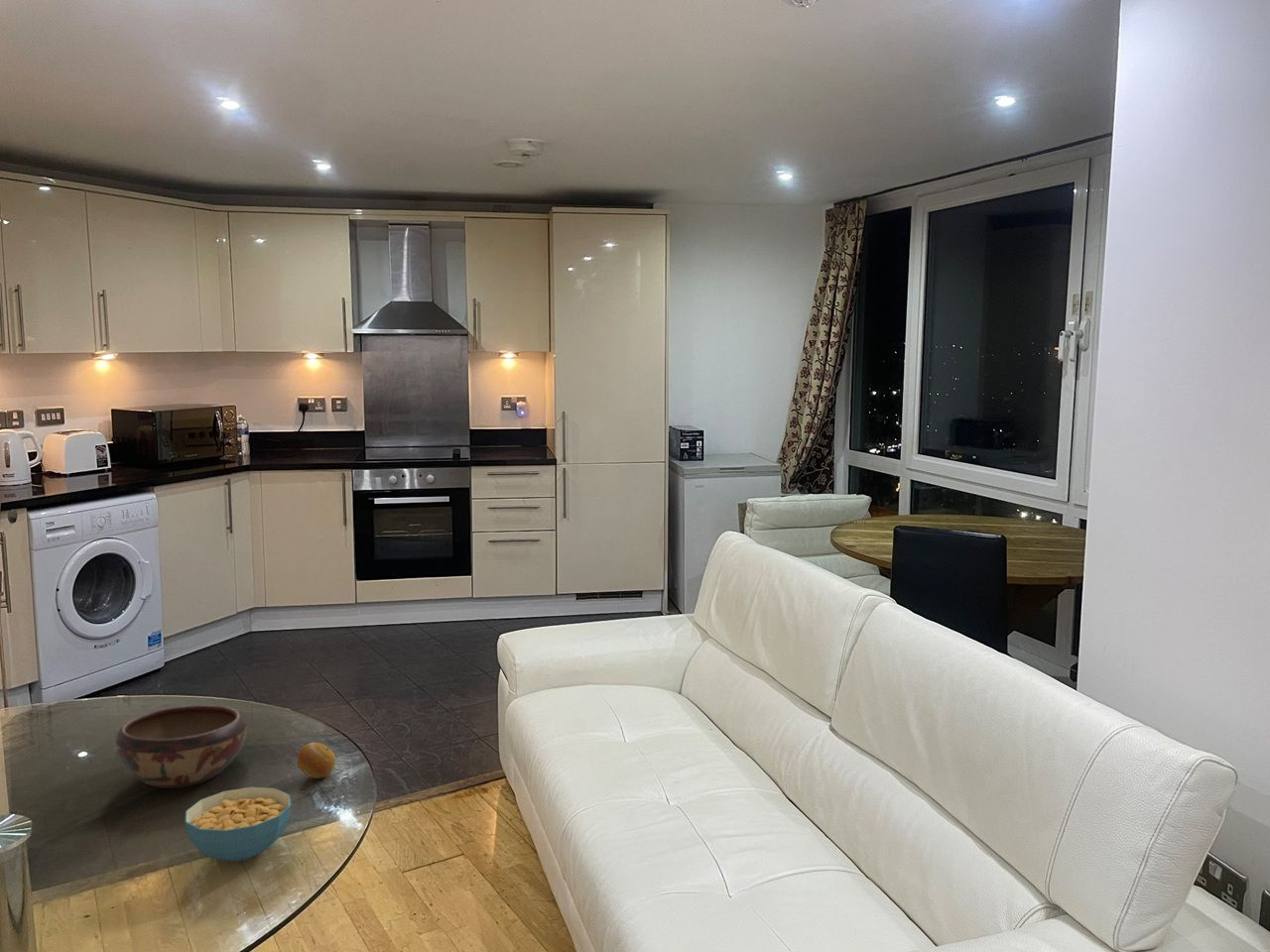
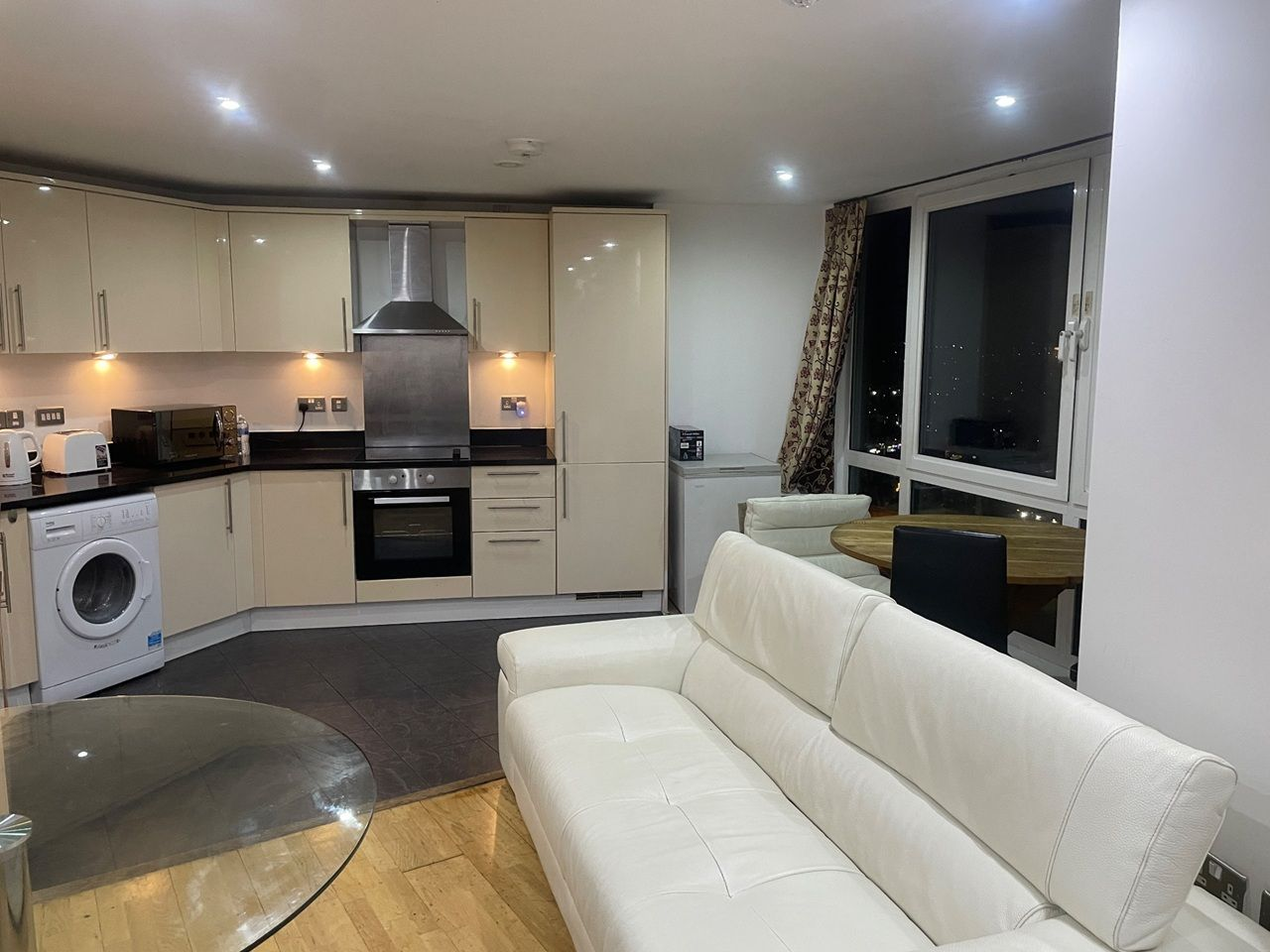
- decorative bowl [114,704,248,789]
- fruit [297,742,336,779]
- cereal bowl [185,786,293,863]
